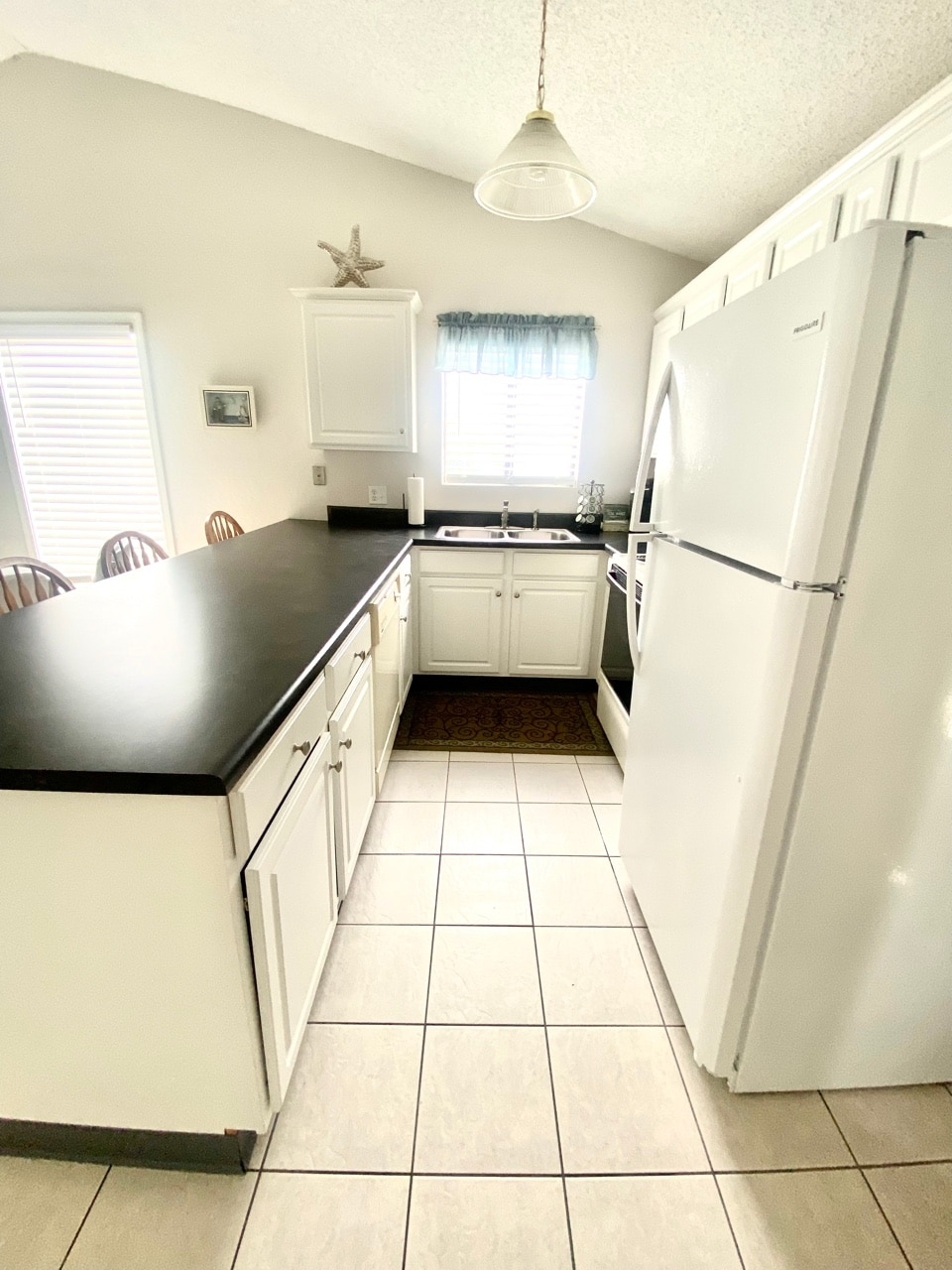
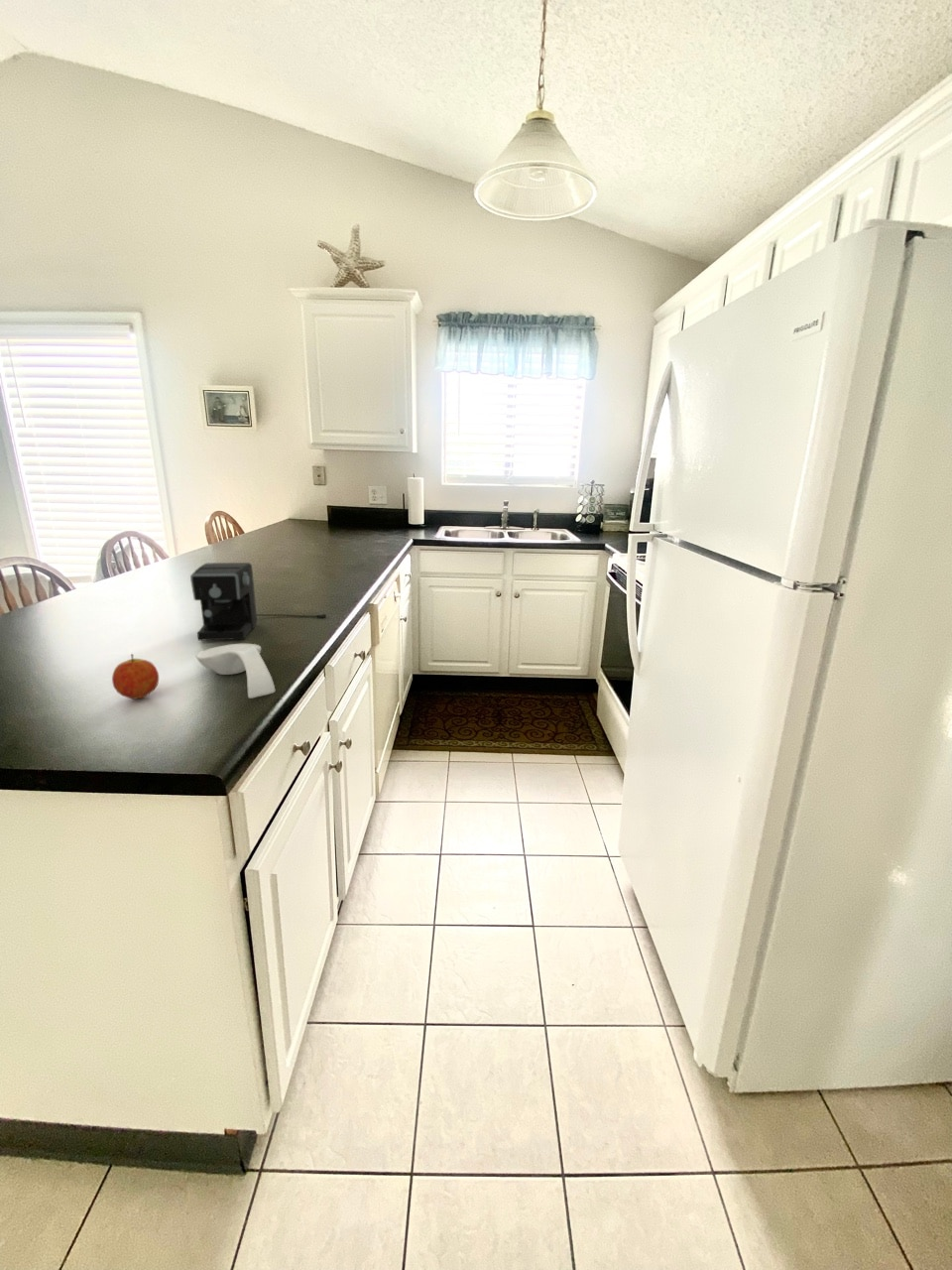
+ coffee maker [189,562,327,642]
+ fruit [111,653,160,700]
+ spoon rest [195,643,276,699]
